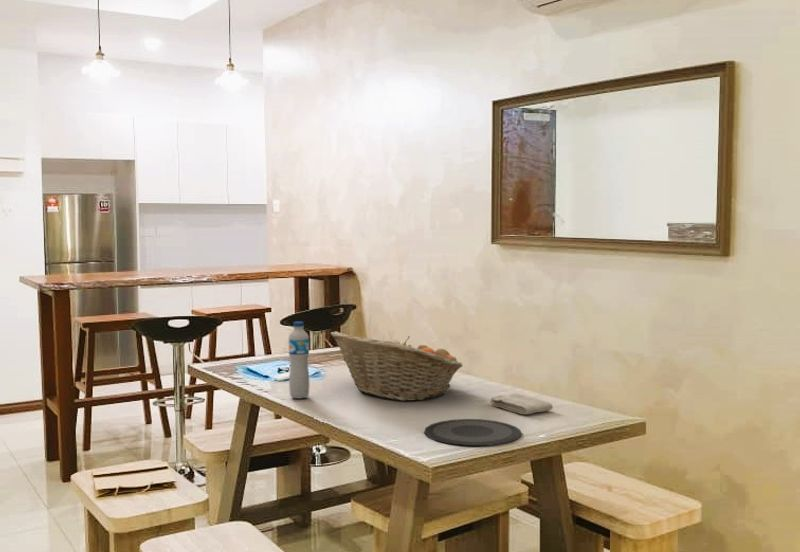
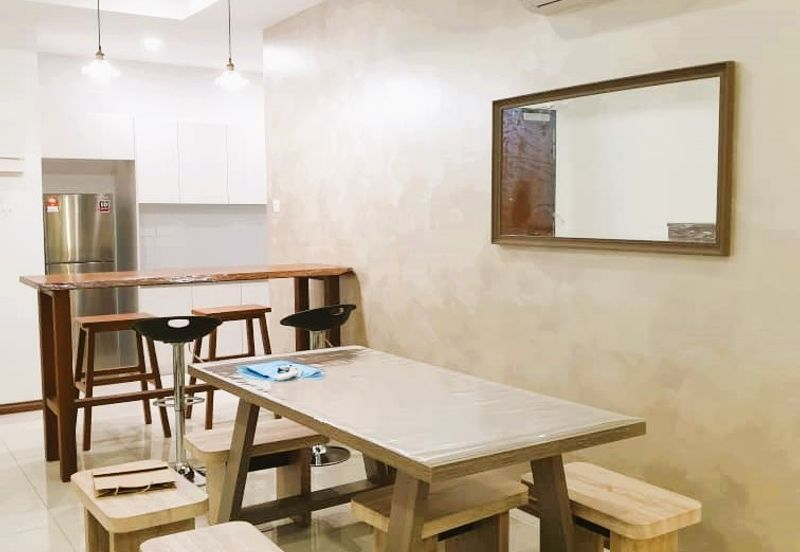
- water bottle [288,321,310,400]
- plate [423,418,522,447]
- washcloth [489,392,554,415]
- fruit basket [330,330,464,402]
